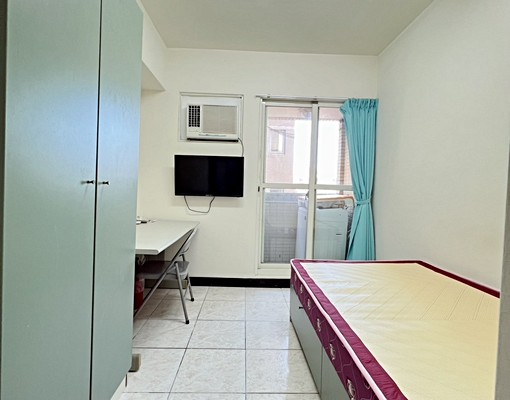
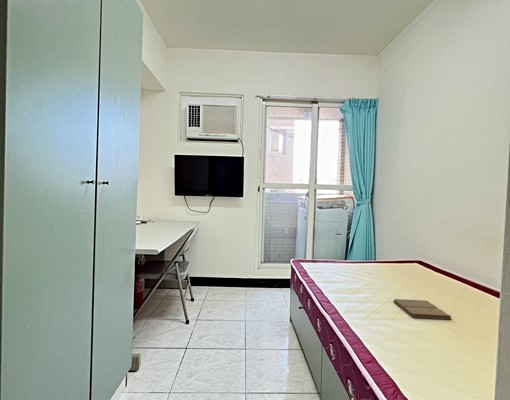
+ book [392,298,452,320]
